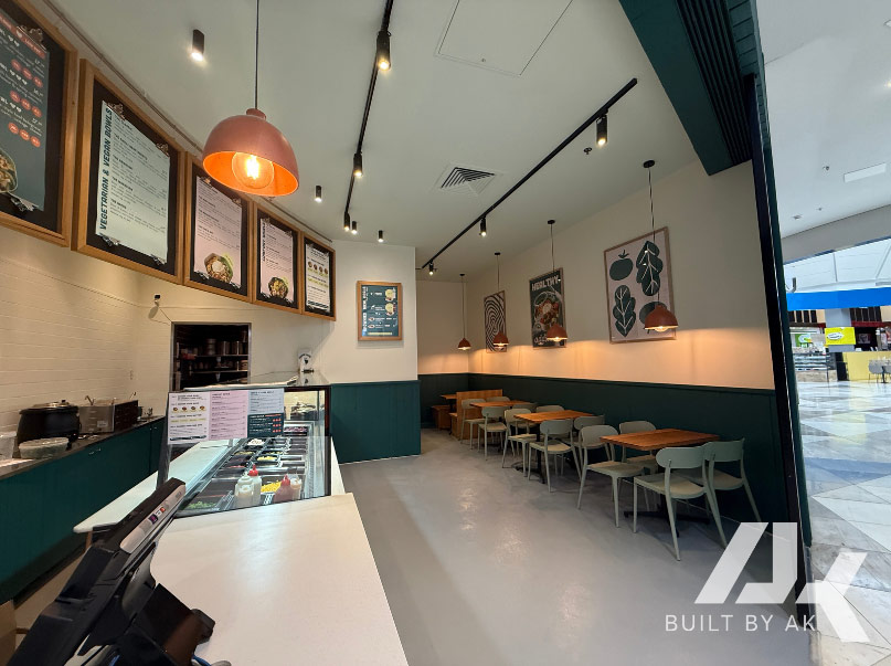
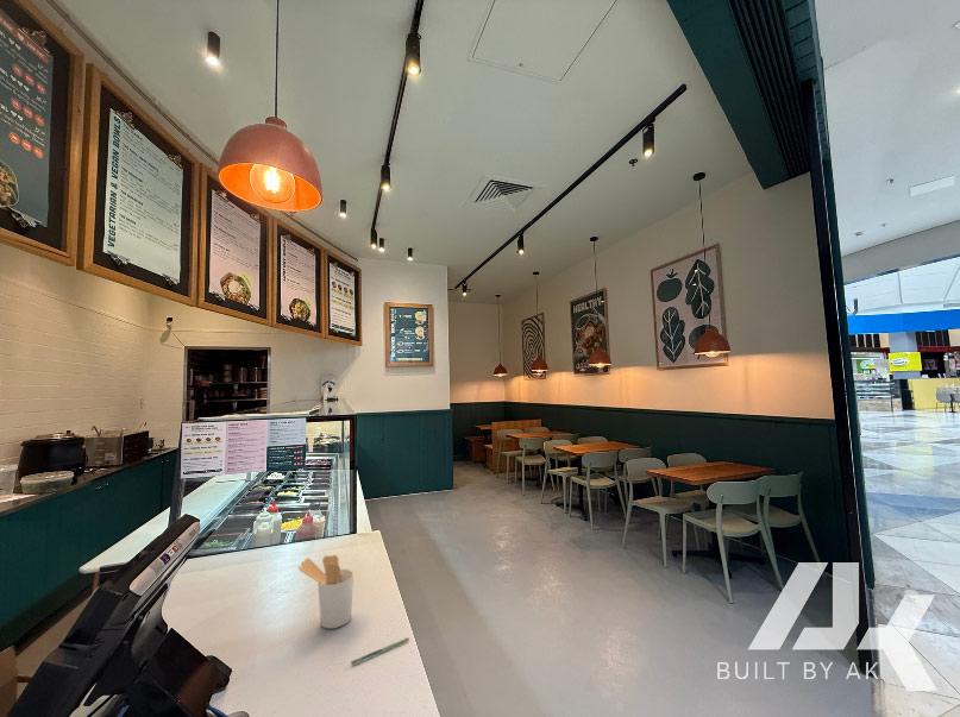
+ utensil holder [297,554,354,629]
+ pen [350,636,410,666]
